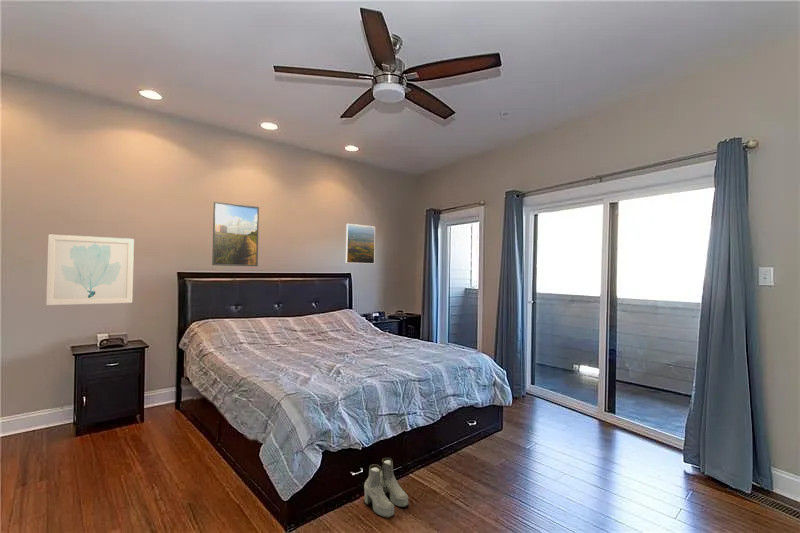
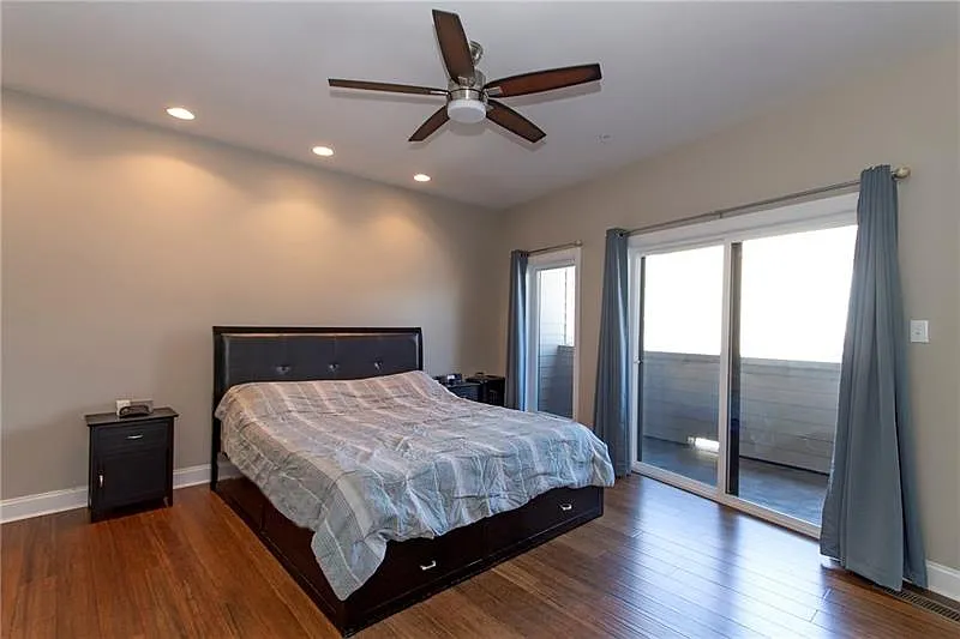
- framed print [211,201,260,267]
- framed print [345,223,376,265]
- wall art [45,233,135,306]
- boots [363,457,409,518]
